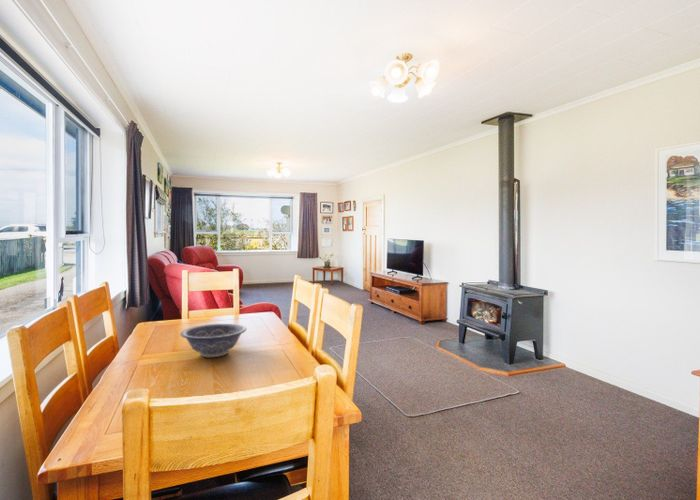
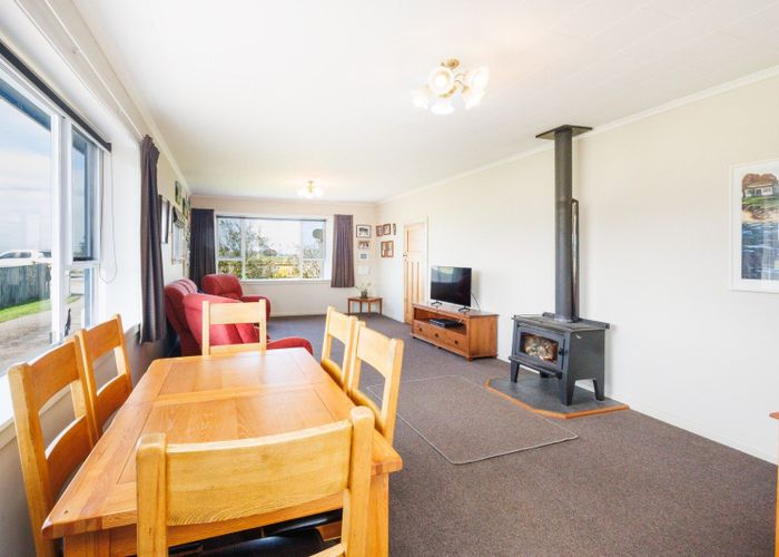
- decorative bowl [179,323,247,358]
